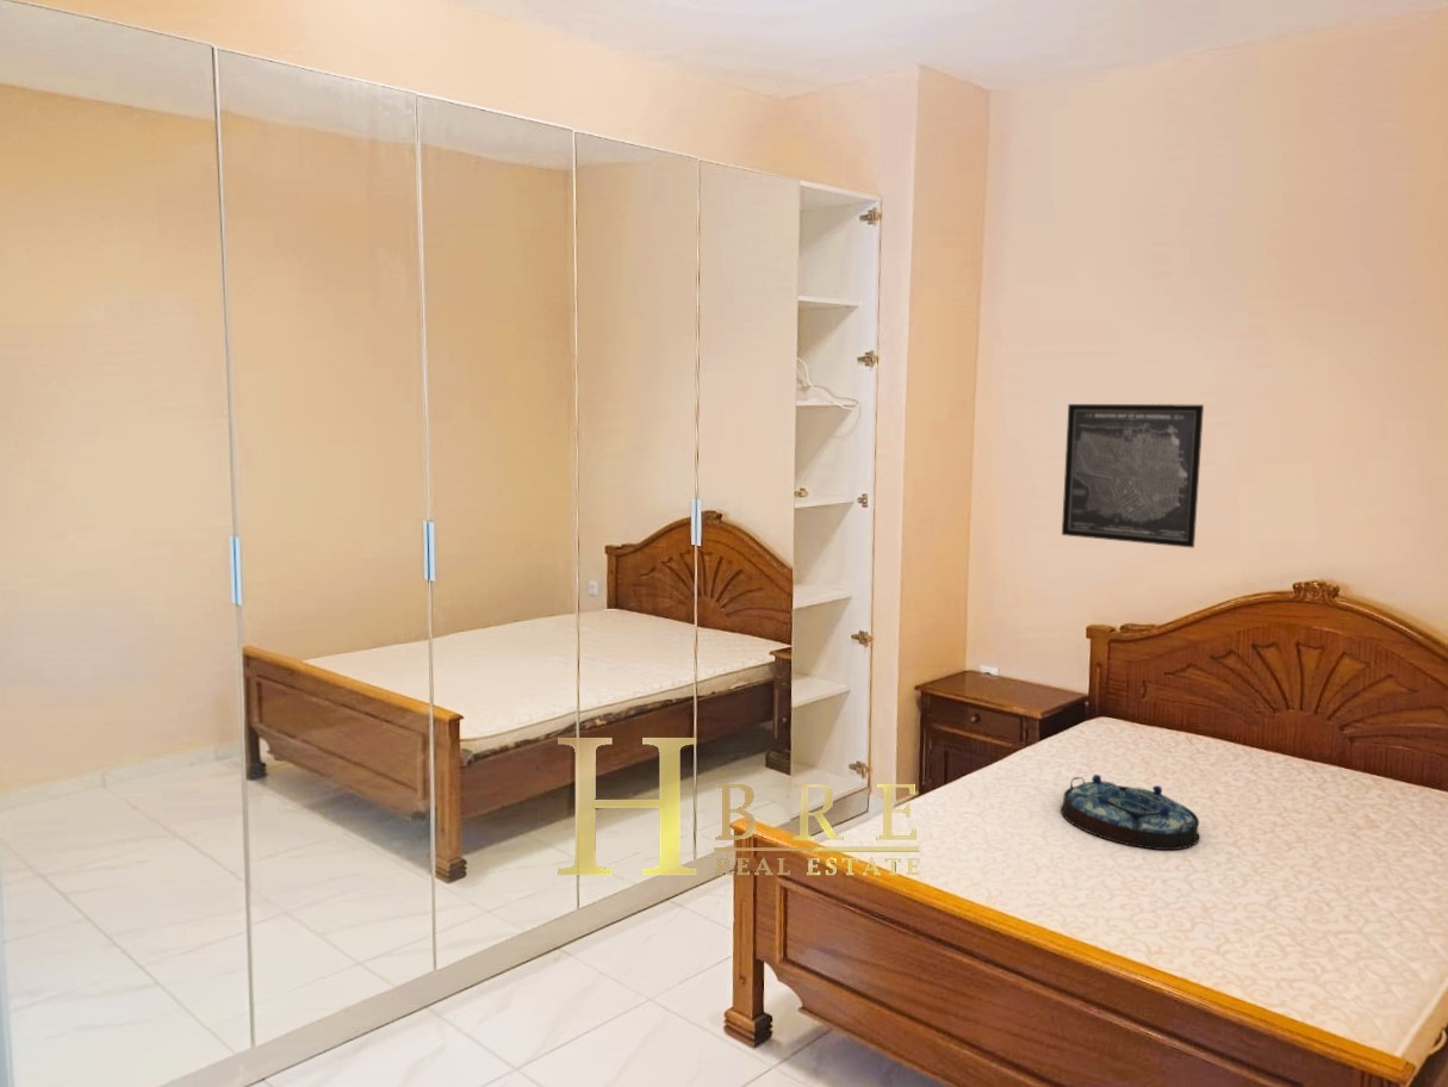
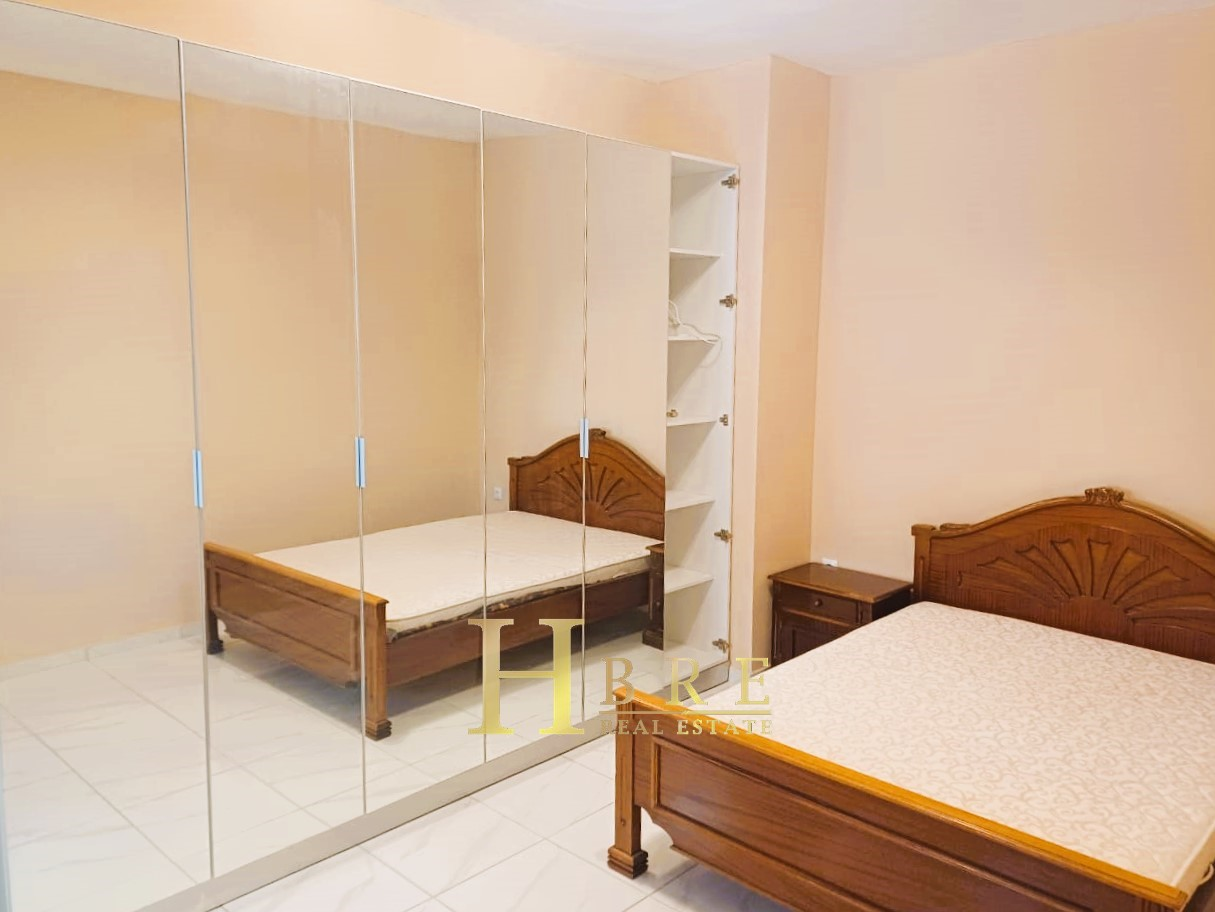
- serving tray [1059,774,1200,851]
- wall art [1061,403,1205,549]
